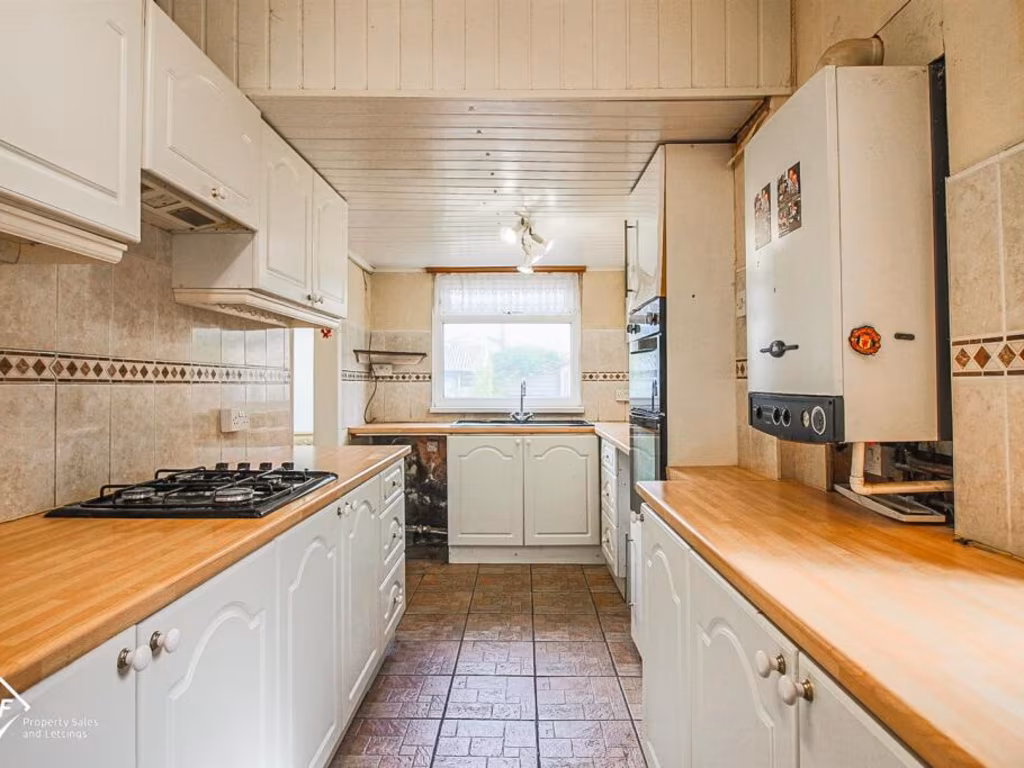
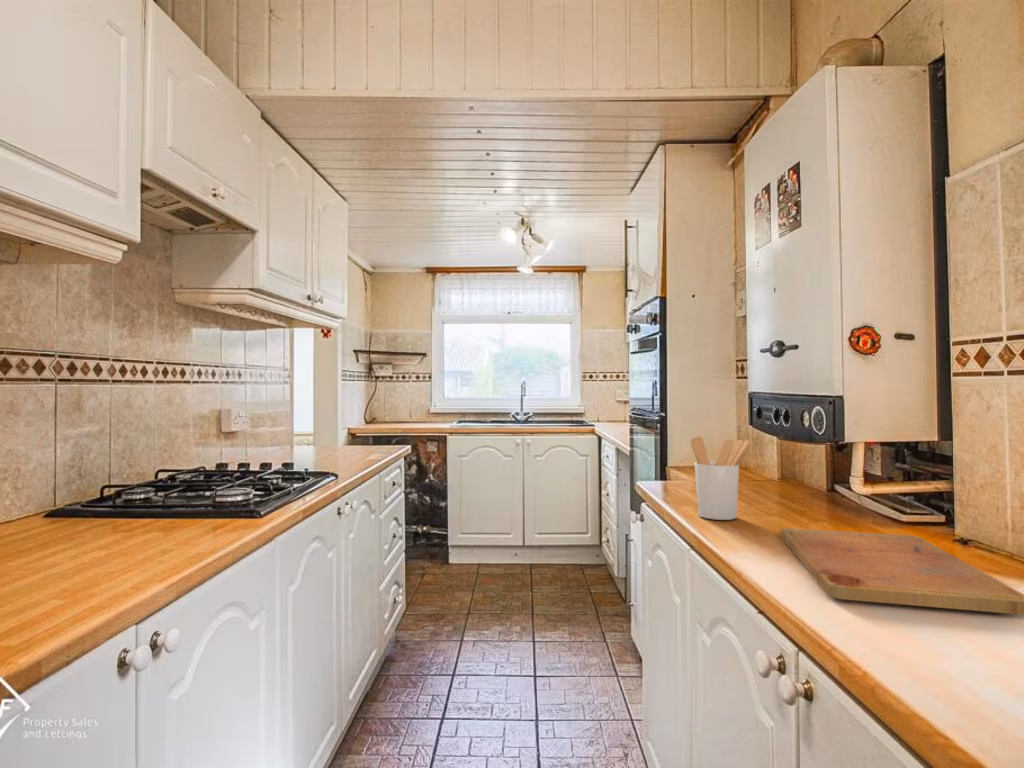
+ cutting board [780,527,1024,616]
+ utensil holder [690,435,750,521]
